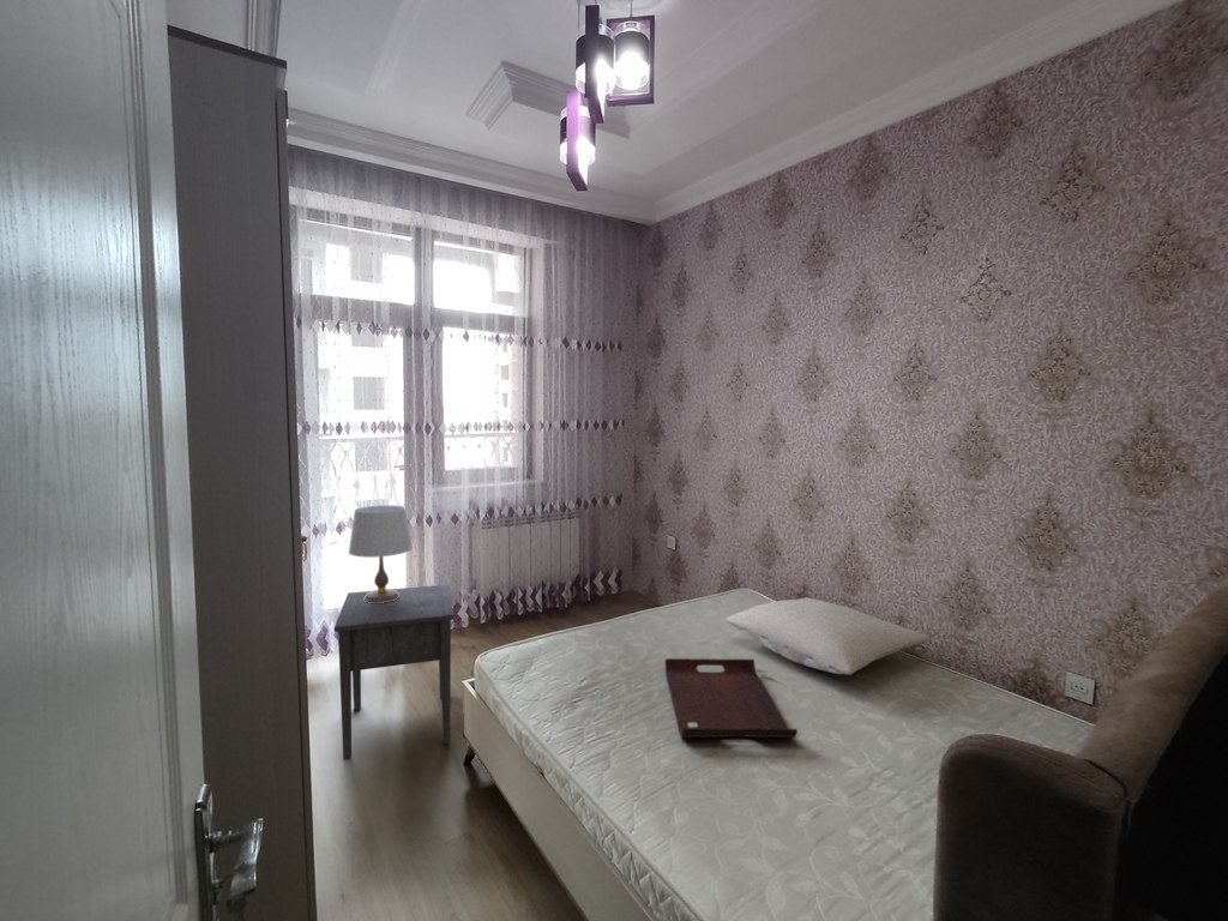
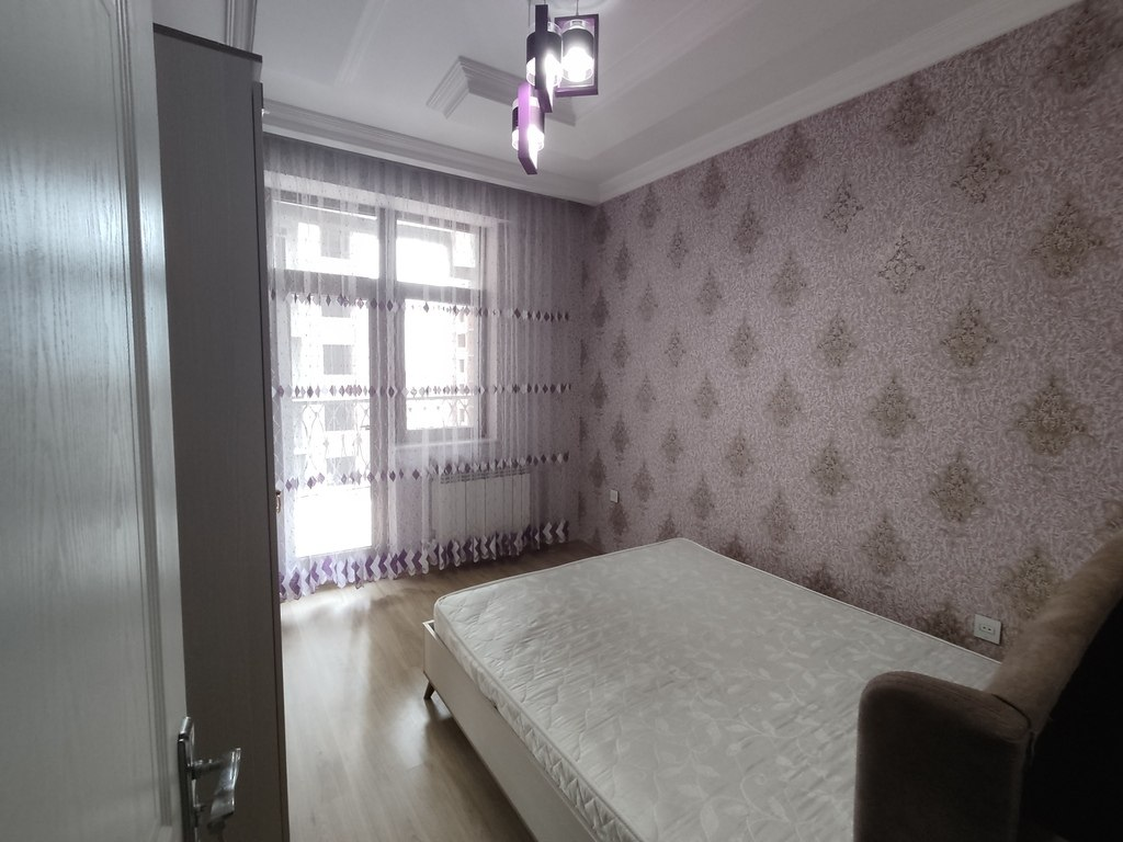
- table lamp [348,505,414,603]
- serving tray [664,657,799,739]
- nightstand [333,583,456,762]
- pillow [724,596,931,676]
